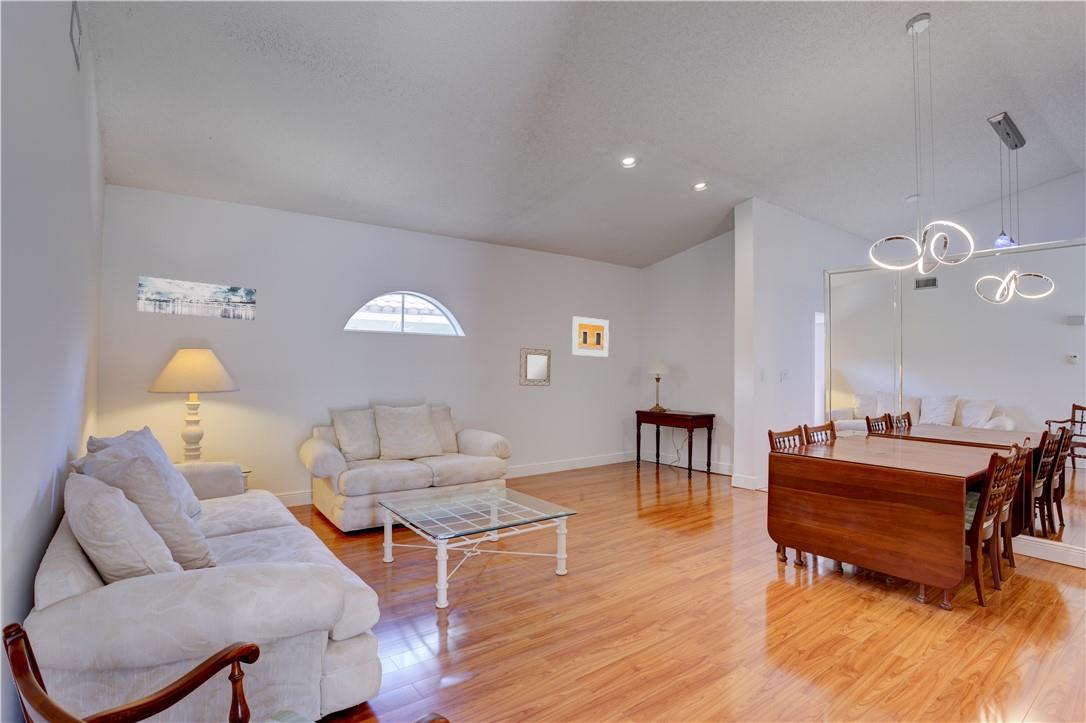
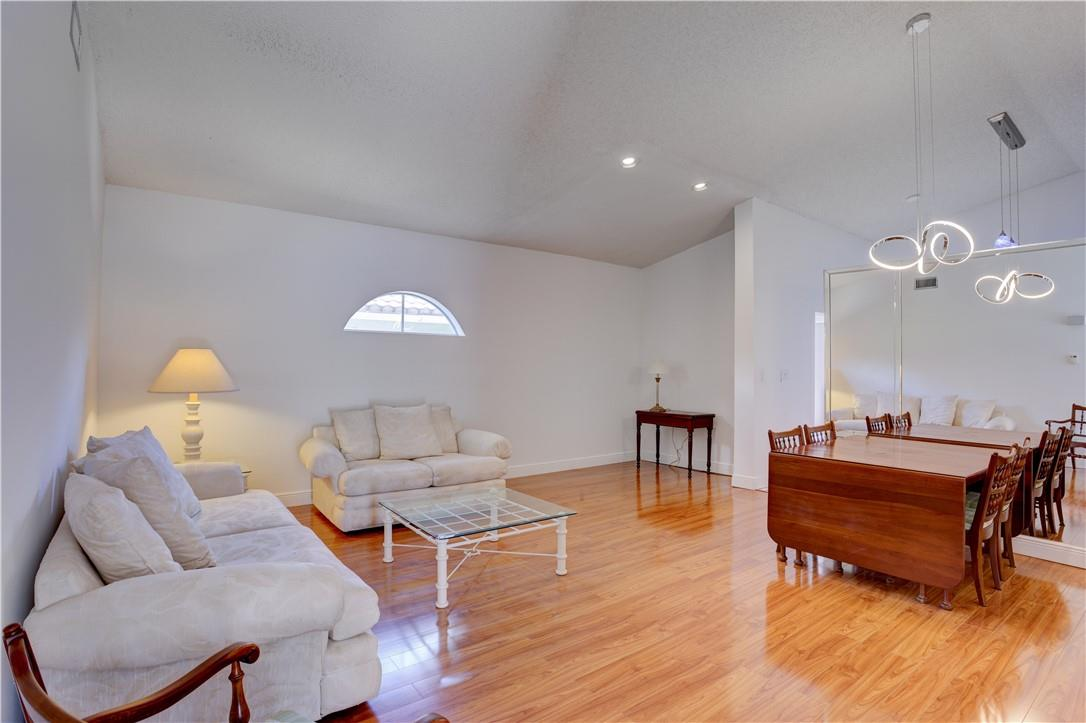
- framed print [571,315,610,358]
- wall art [136,275,257,321]
- home mirror [518,347,552,387]
